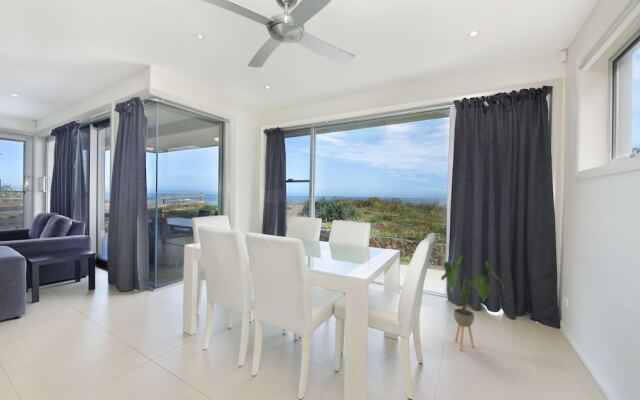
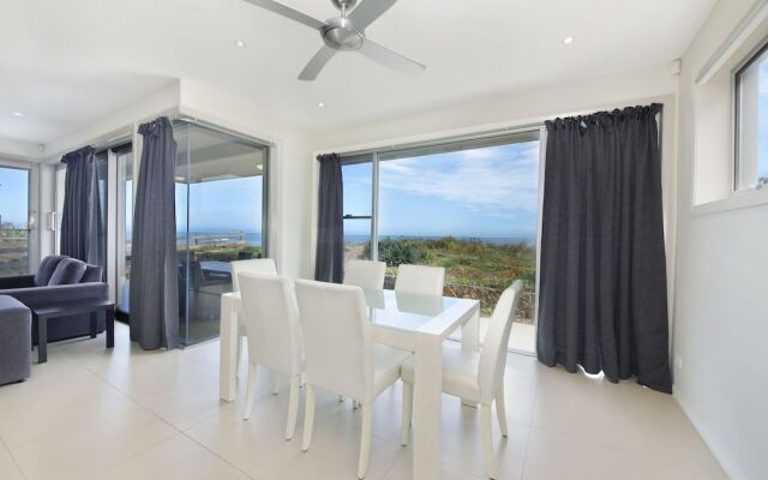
- house plant [440,254,505,351]
